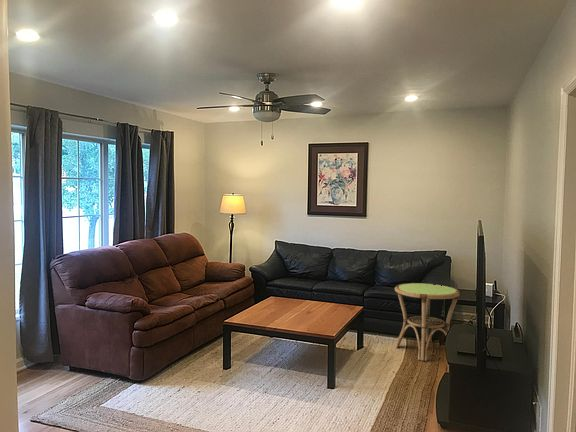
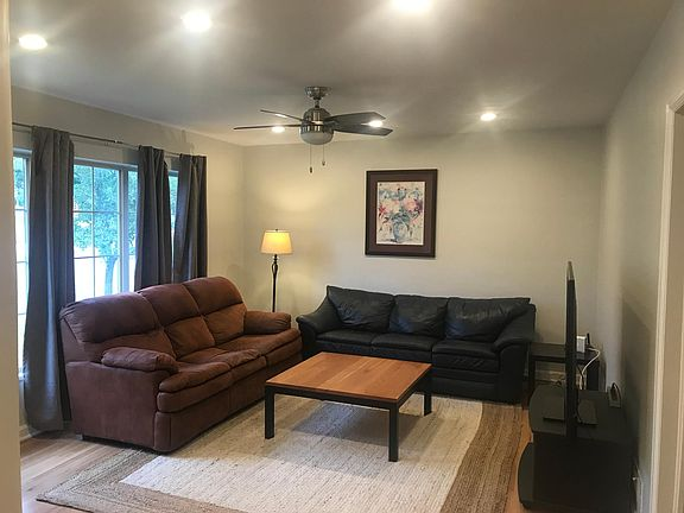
- side table [394,282,461,362]
